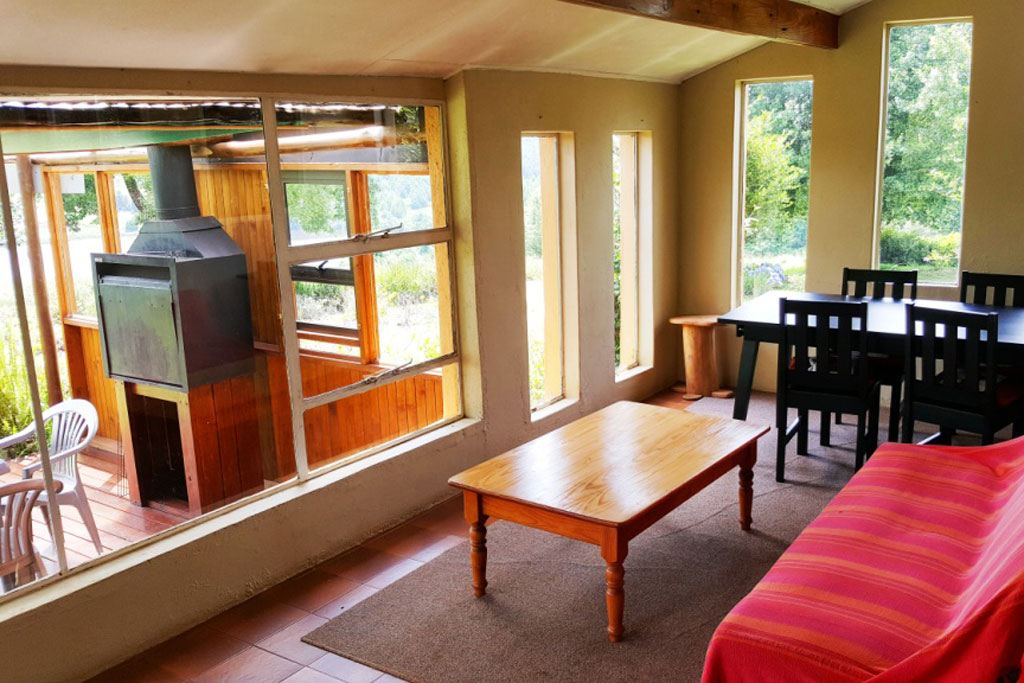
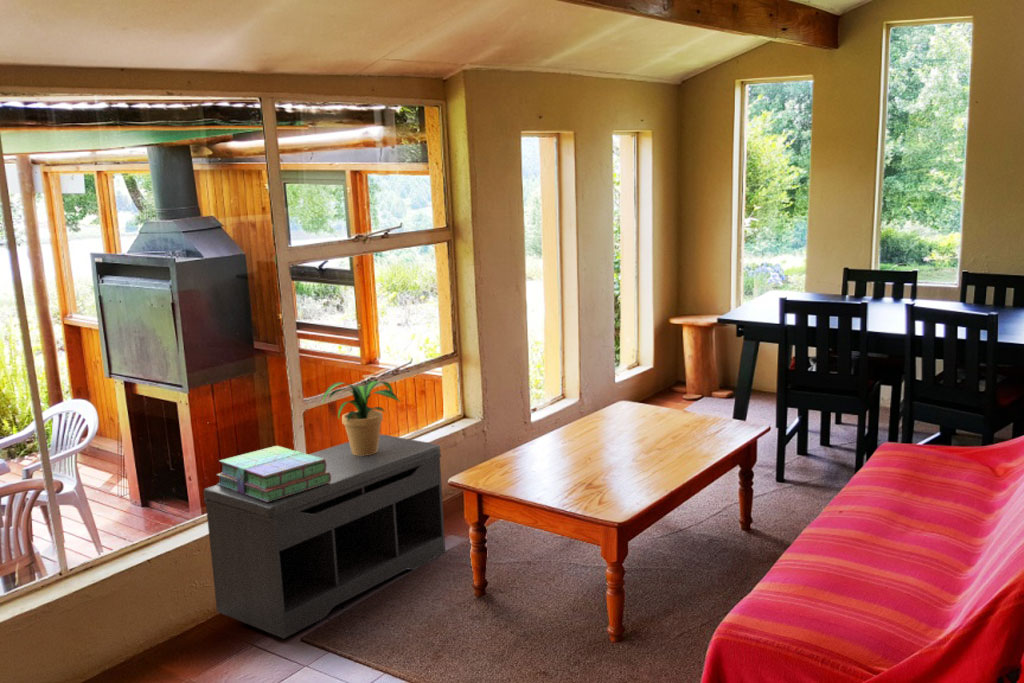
+ potted plant [322,379,403,456]
+ bench [203,433,446,640]
+ stack of books [215,445,331,502]
